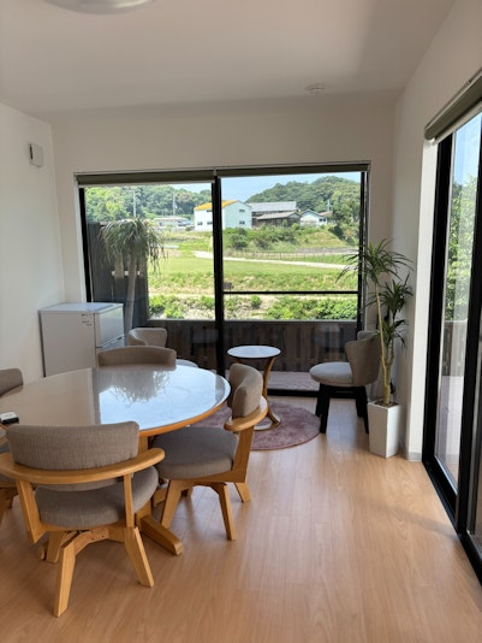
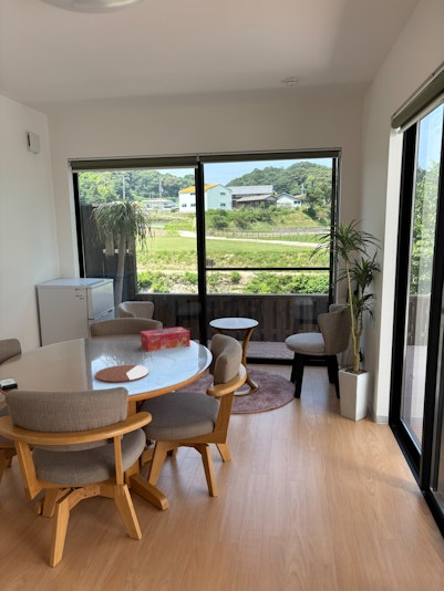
+ tissue box [140,325,192,352]
+ plate [94,364,149,384]
